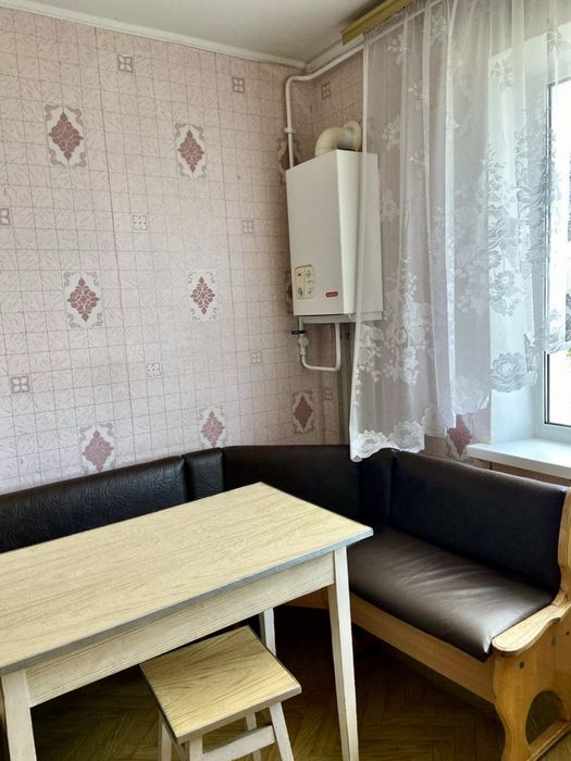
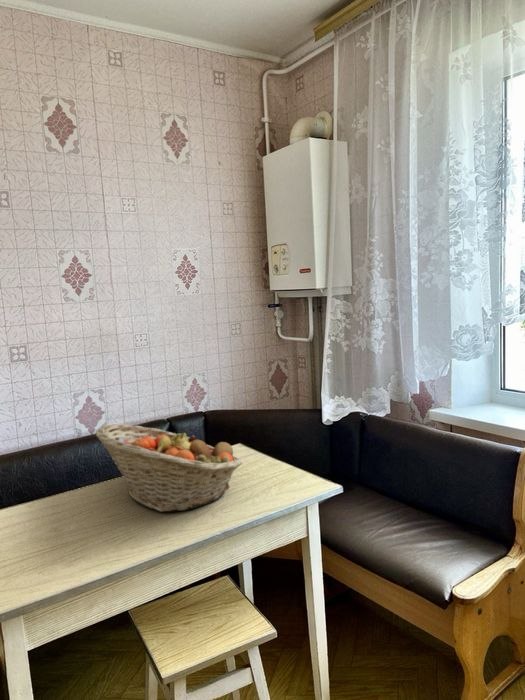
+ fruit basket [95,423,243,513]
